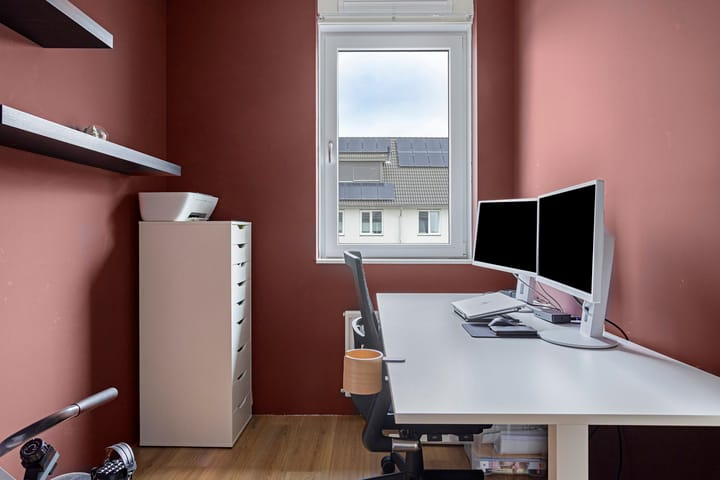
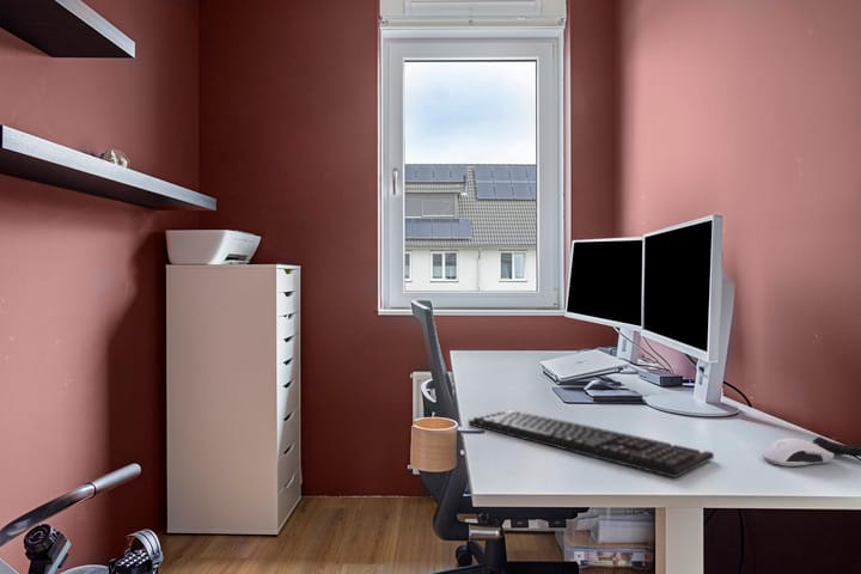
+ keyboard [468,409,715,478]
+ computer mouse [762,436,861,468]
